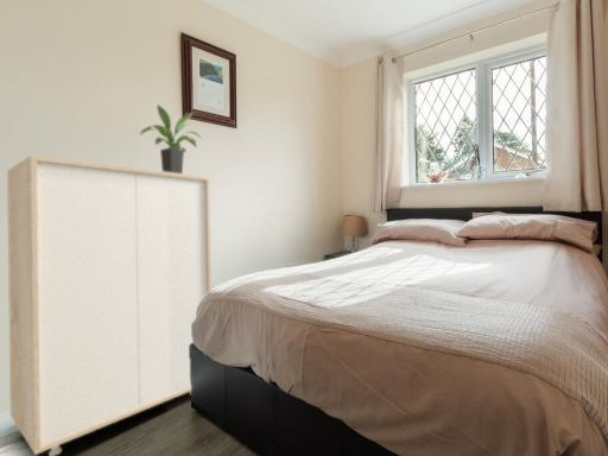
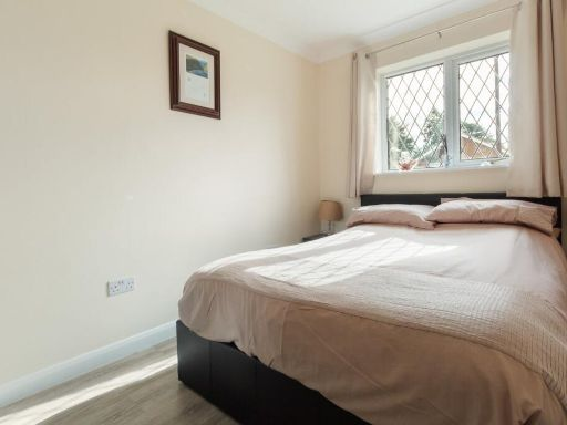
- storage cabinet [6,154,213,456]
- potted plant [139,104,202,173]
